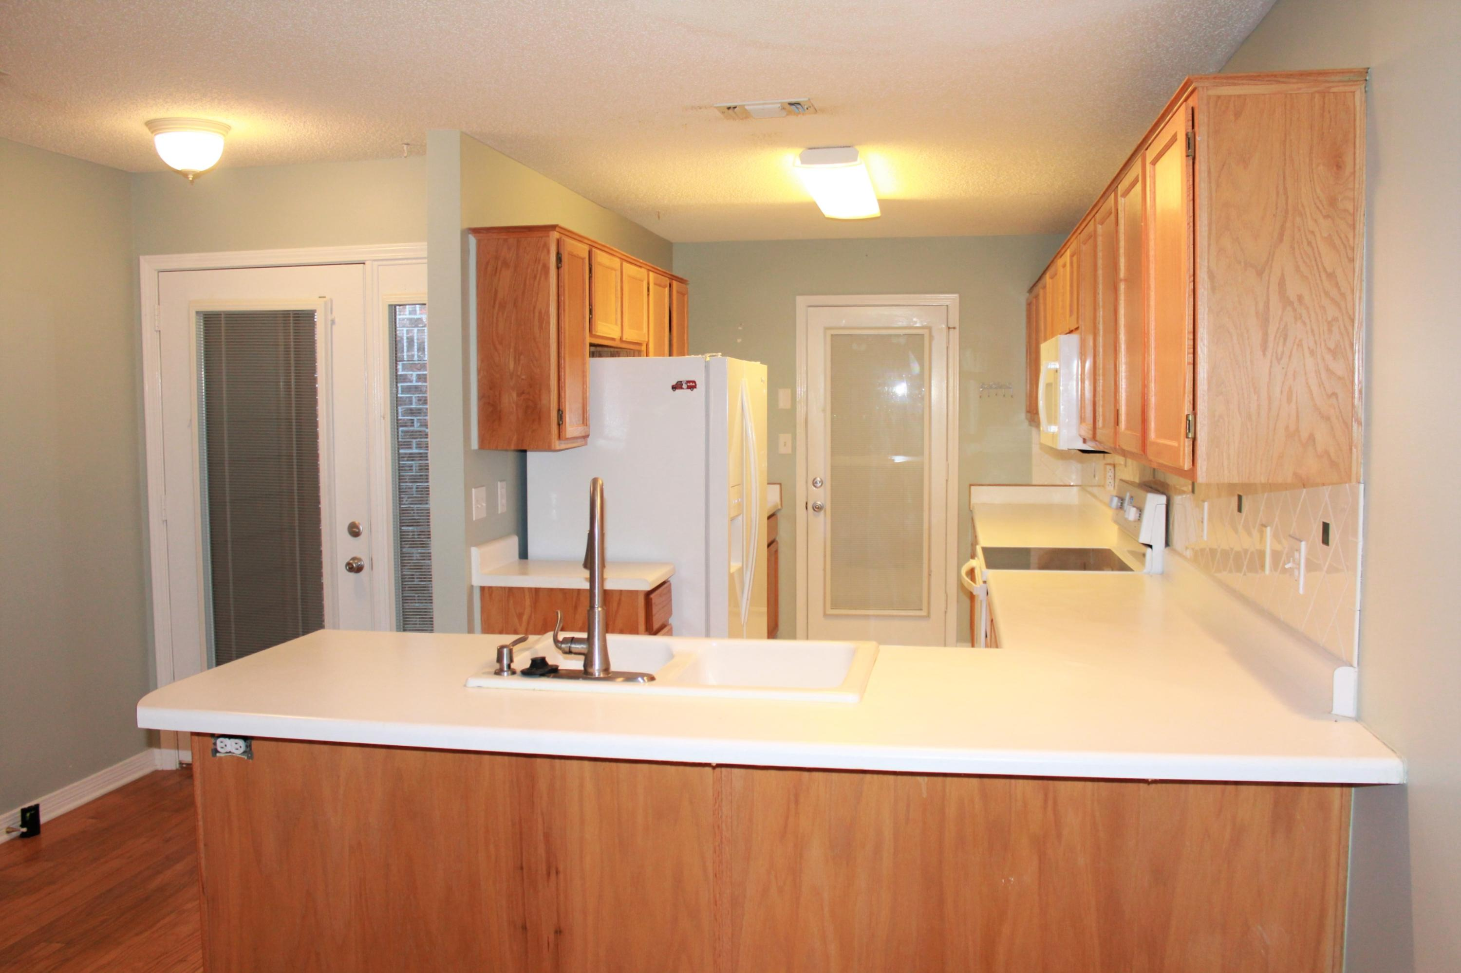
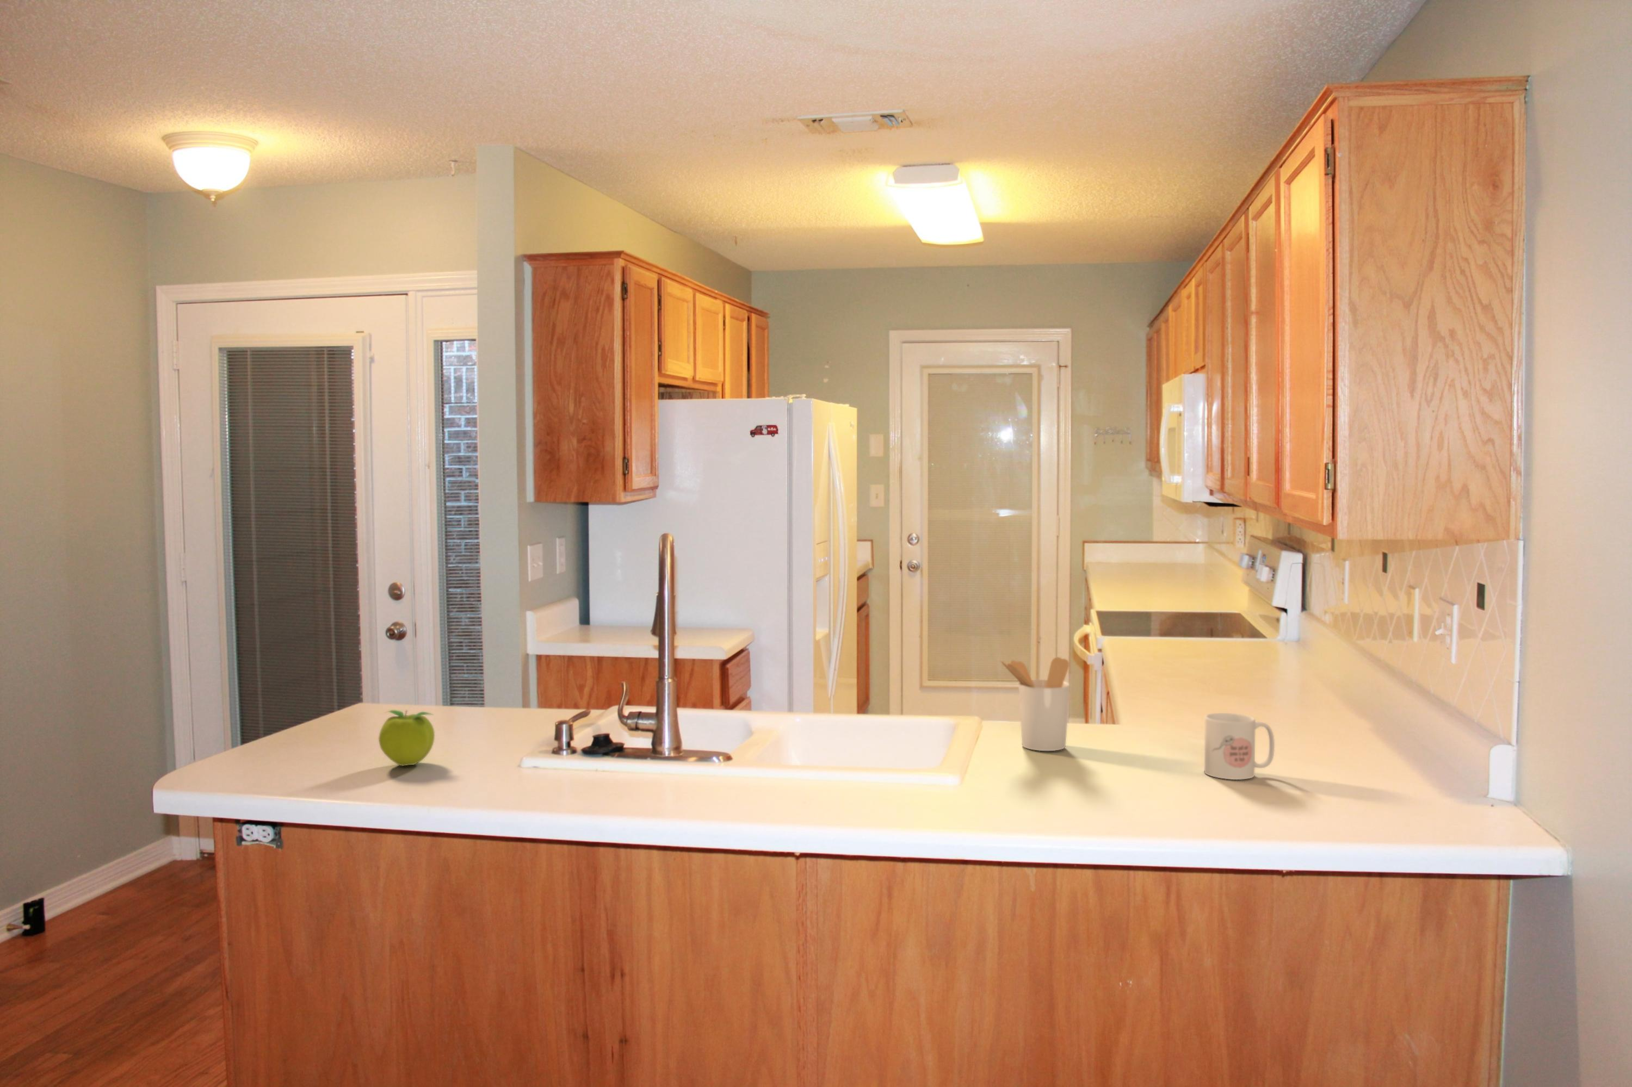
+ mug [1204,712,1275,780]
+ utensil holder [999,656,1070,751]
+ fruit [379,710,436,767]
